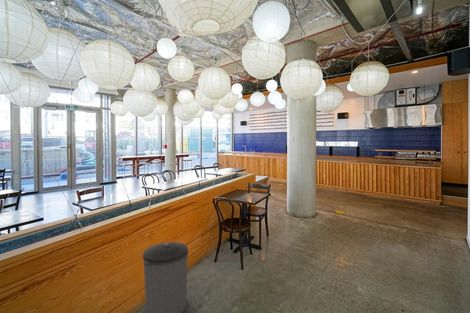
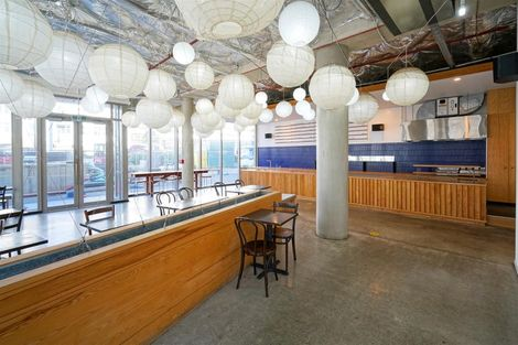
- trash can [142,241,189,313]
